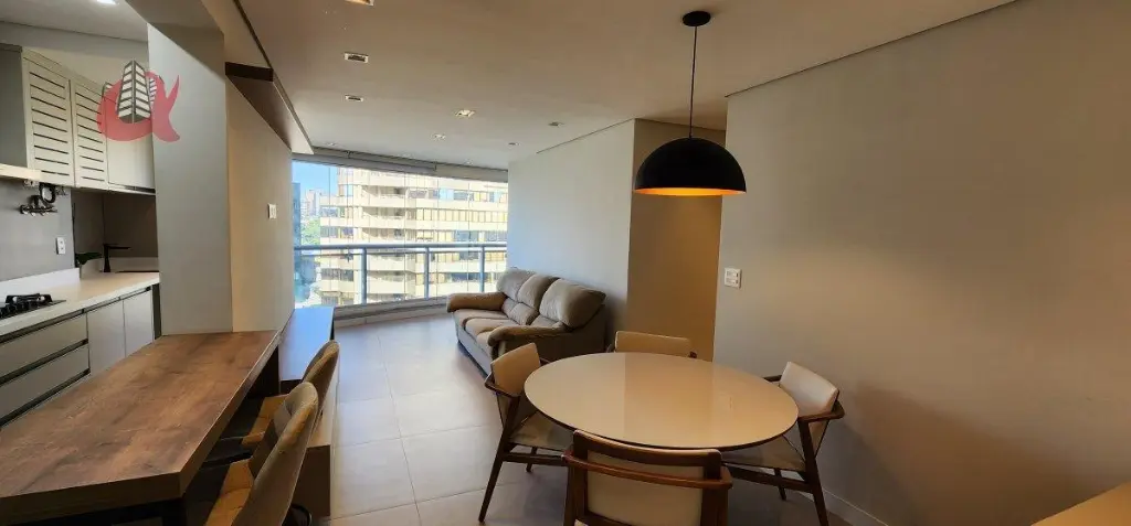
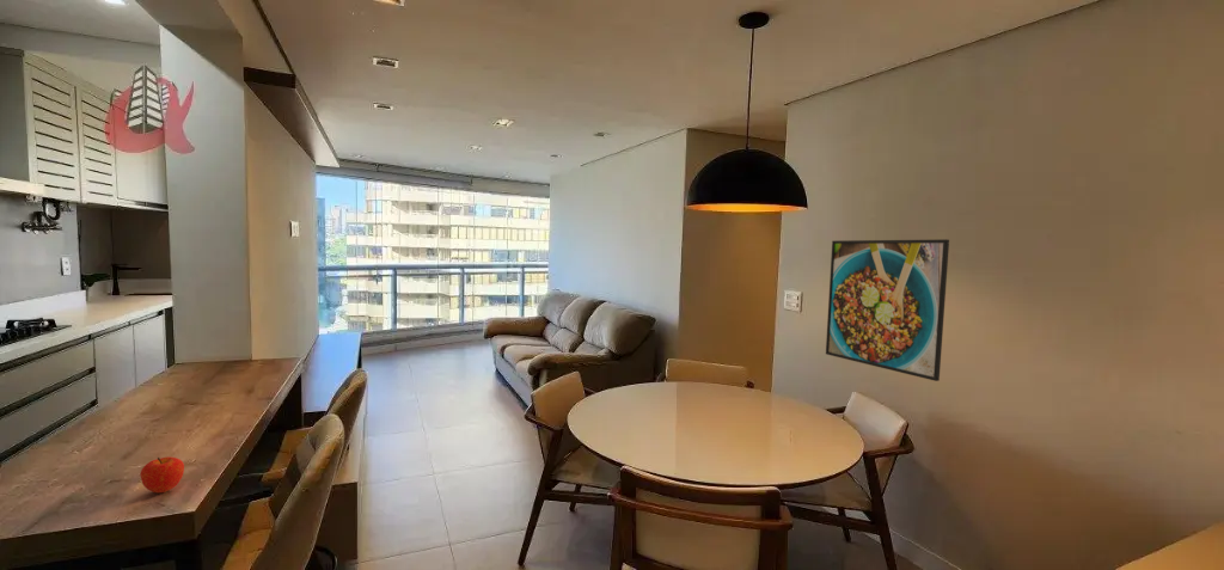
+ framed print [825,238,950,382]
+ fruit [139,455,185,494]
